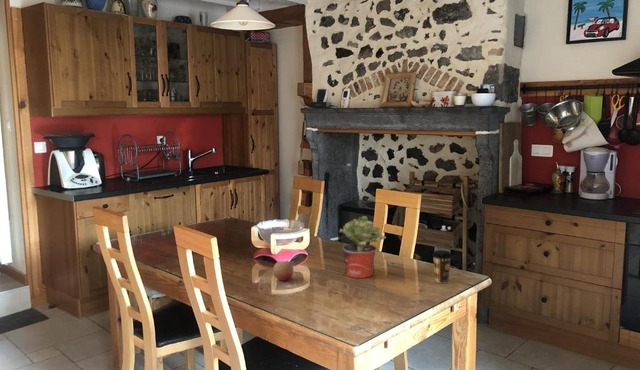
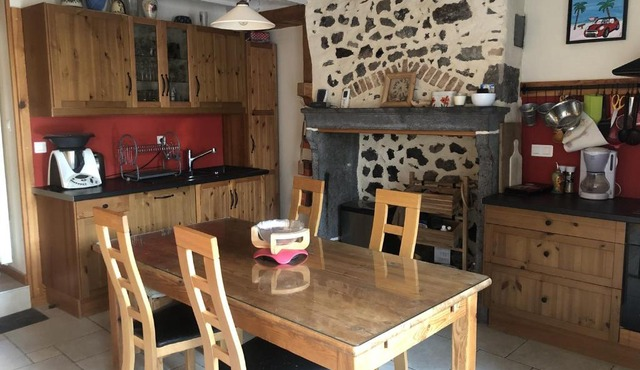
- coffee cup [431,249,453,284]
- potted plant [338,215,387,279]
- fruit [272,260,294,282]
